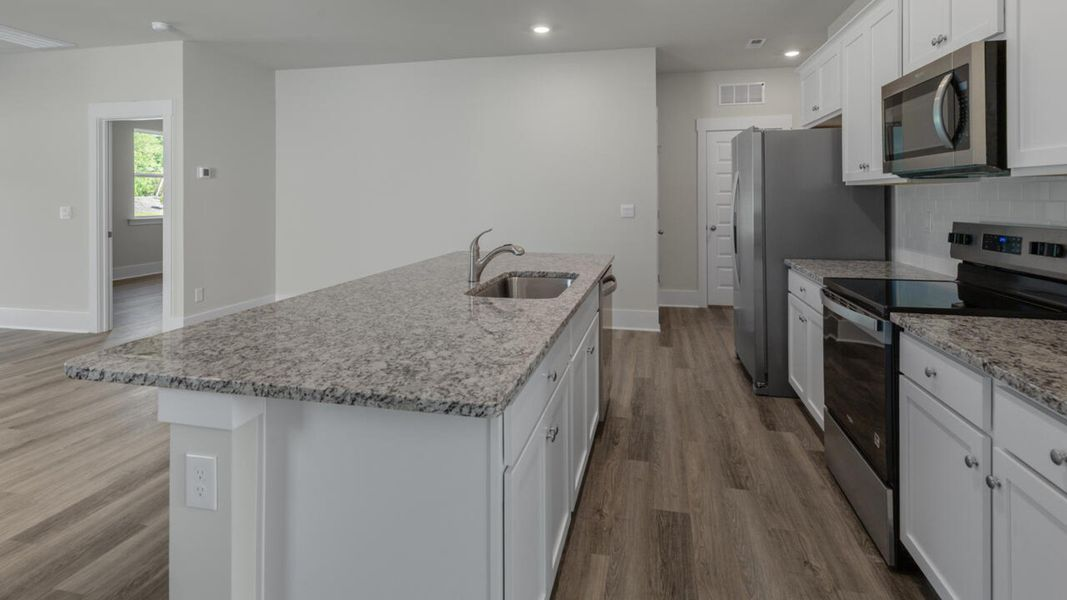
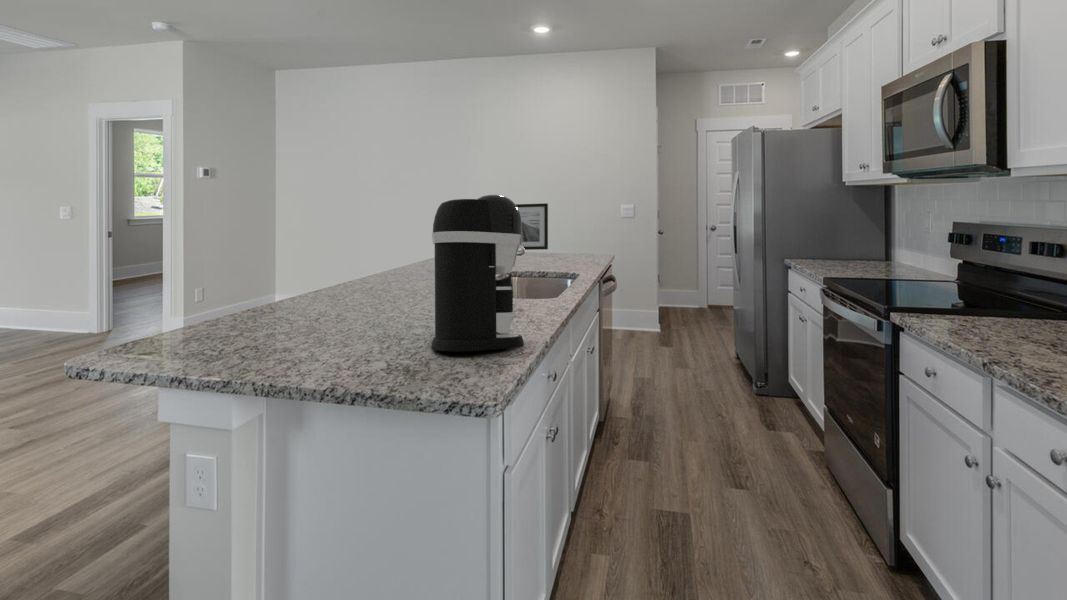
+ coffee maker [430,194,525,352]
+ wall art [515,202,549,251]
